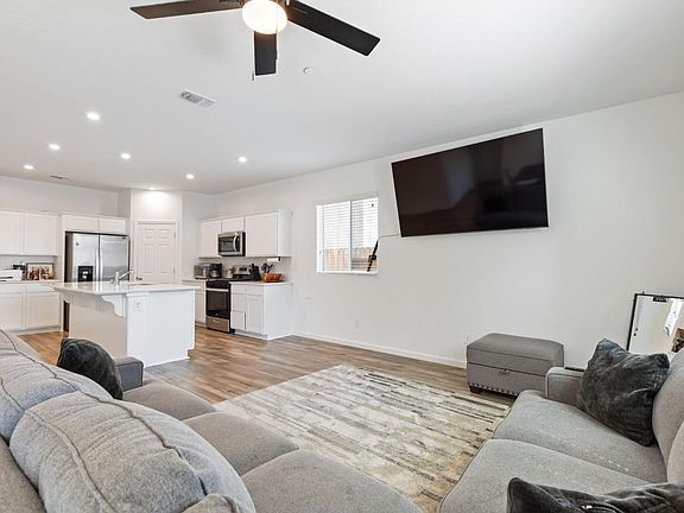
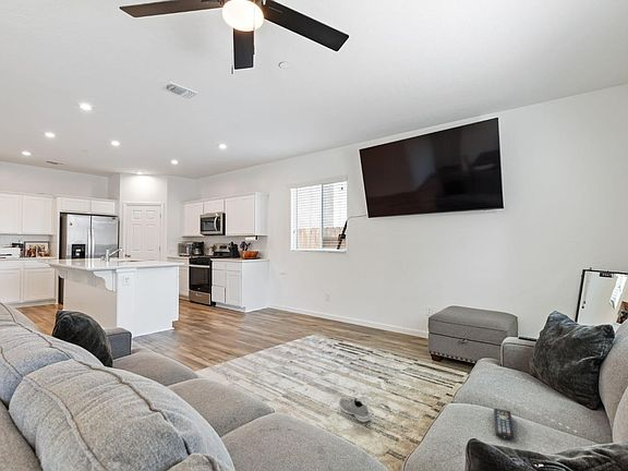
+ remote control [493,408,515,440]
+ sneaker [338,397,371,423]
